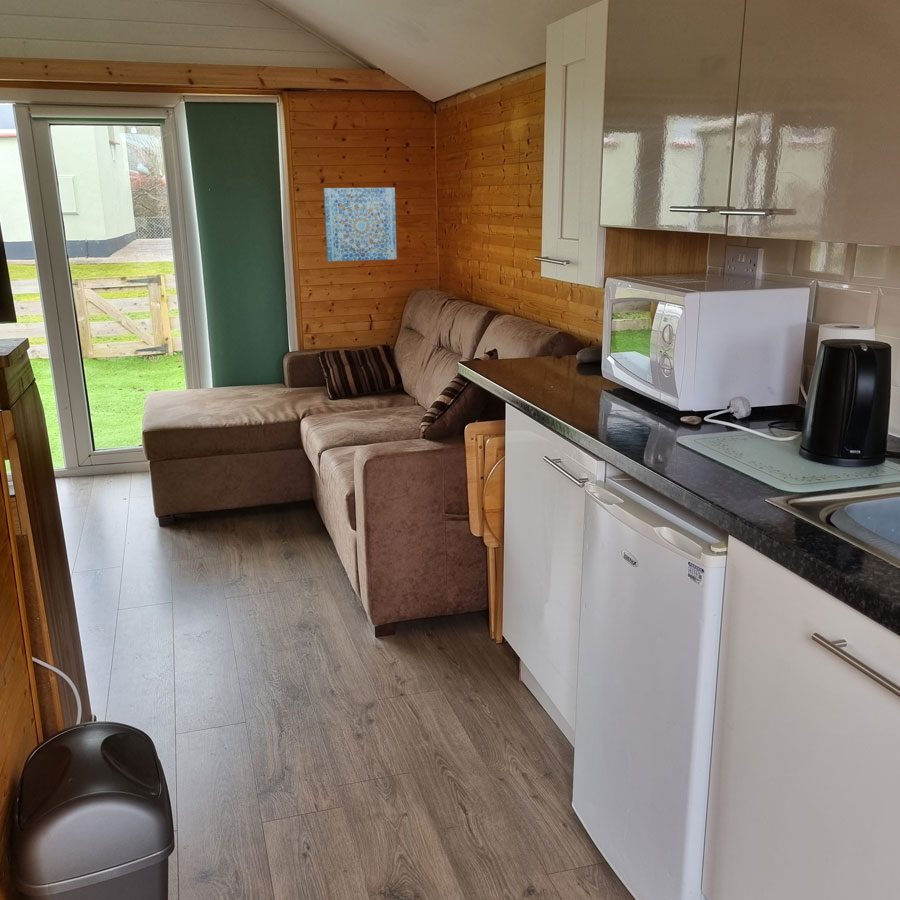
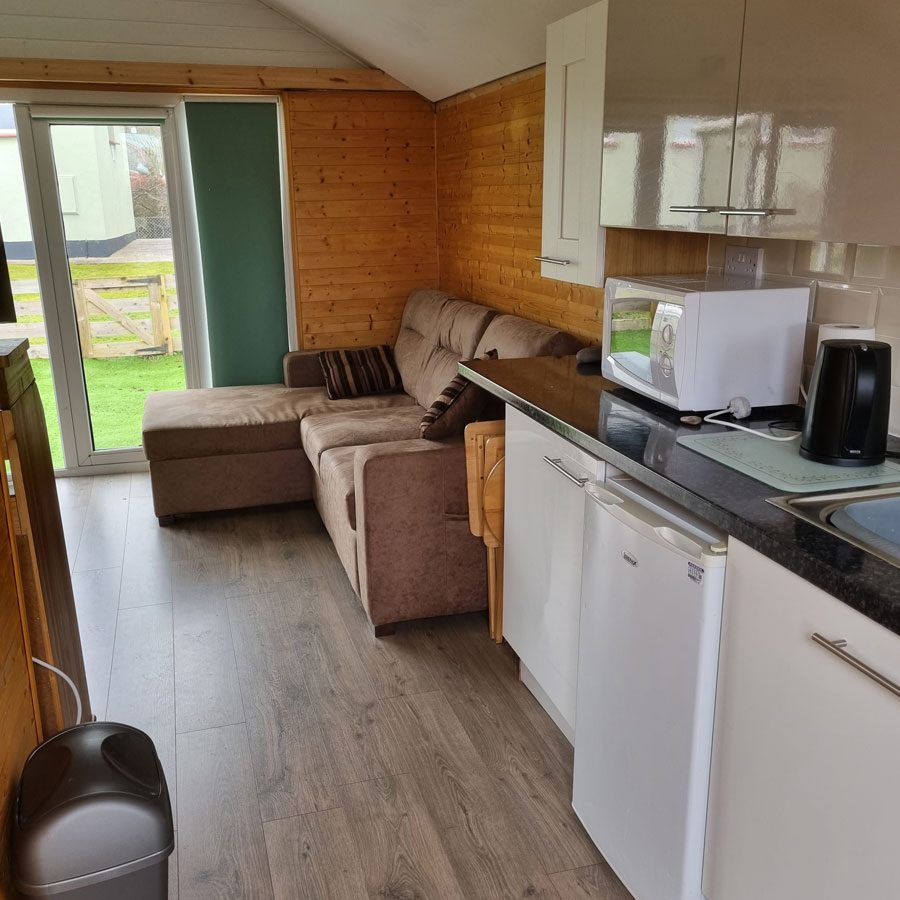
- wall art [323,187,398,262]
